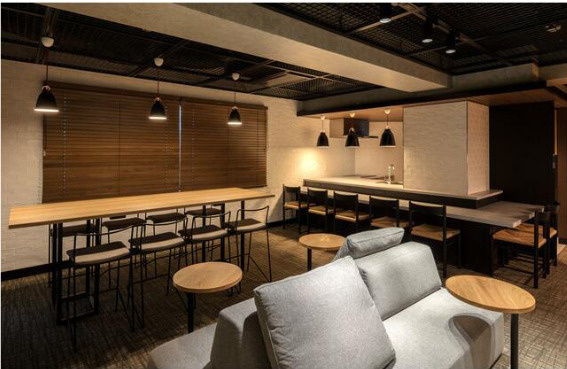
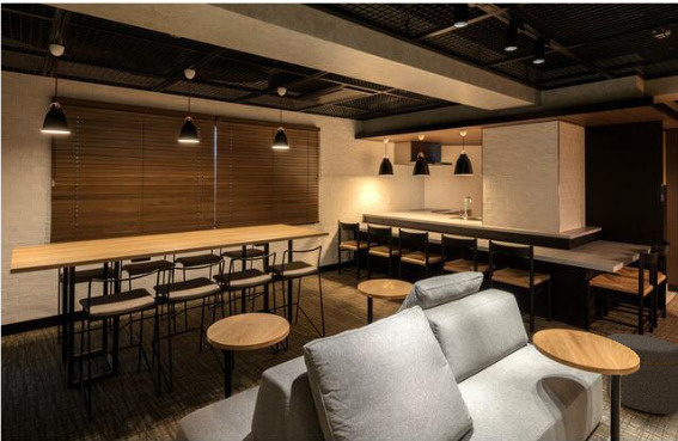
+ ottoman [605,332,678,415]
